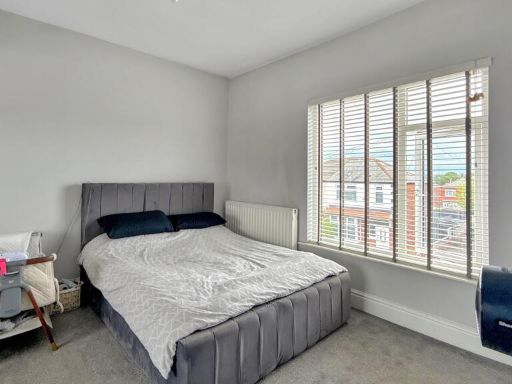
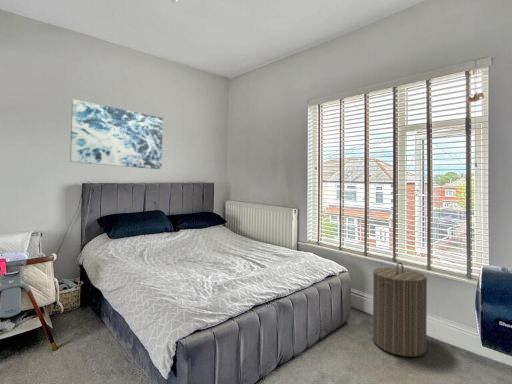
+ laundry hamper [372,261,428,358]
+ wall art [69,98,164,170]
